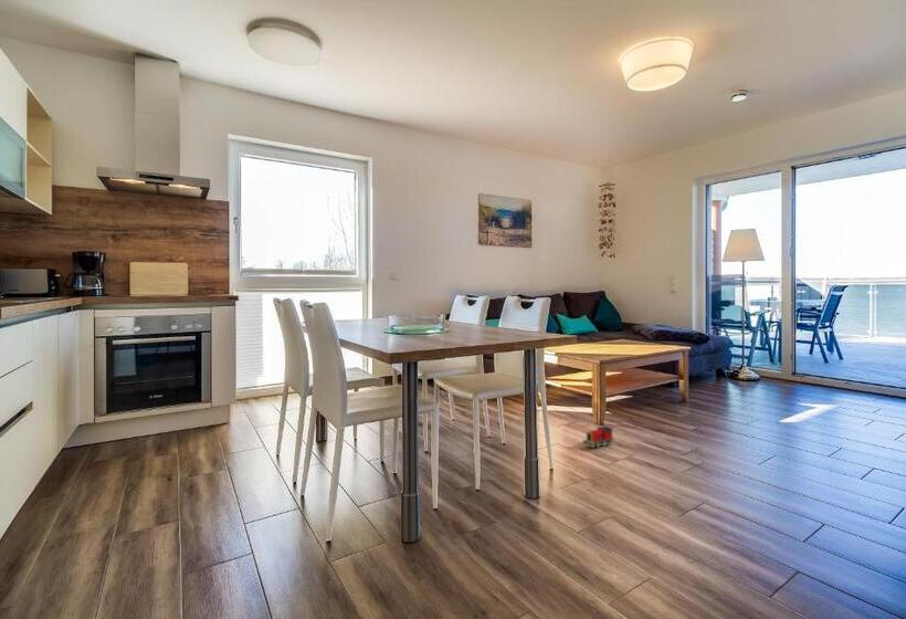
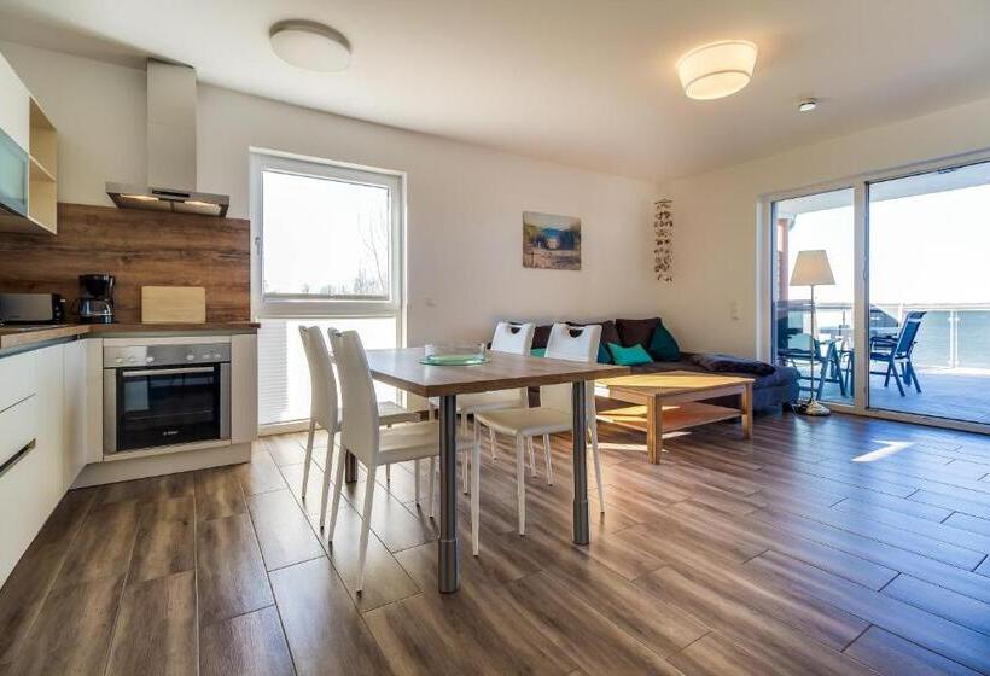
- toy train [581,424,614,449]
